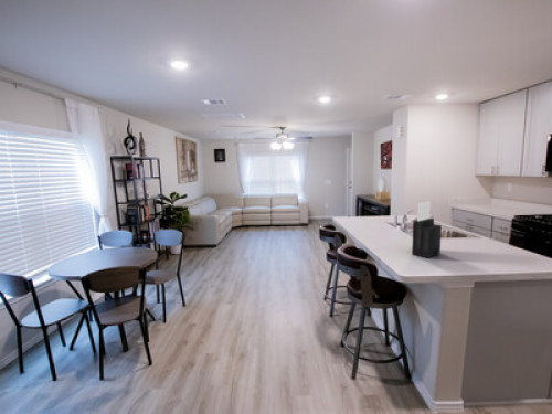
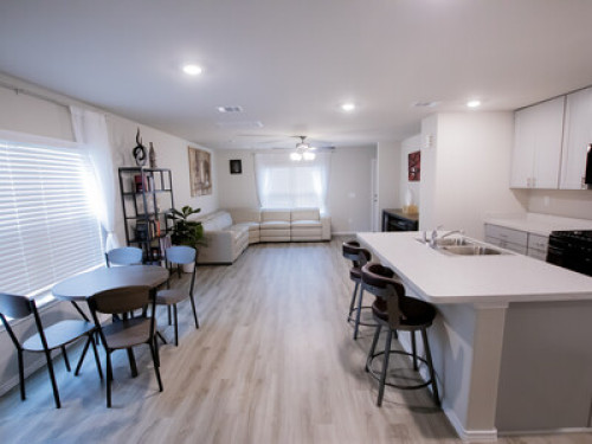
- knife block [411,201,443,259]
